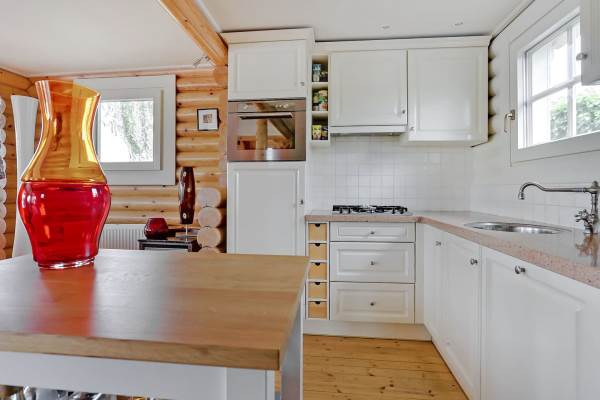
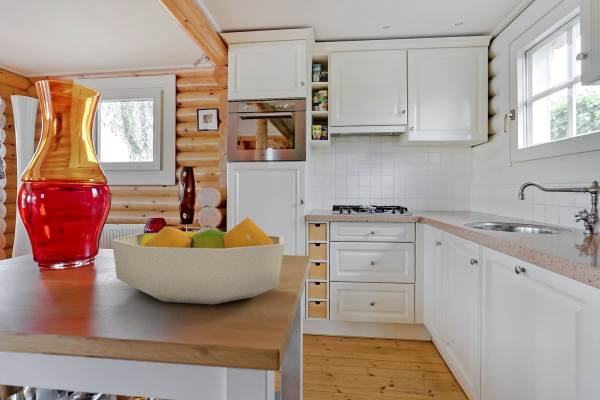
+ fruit bowl [111,216,285,305]
